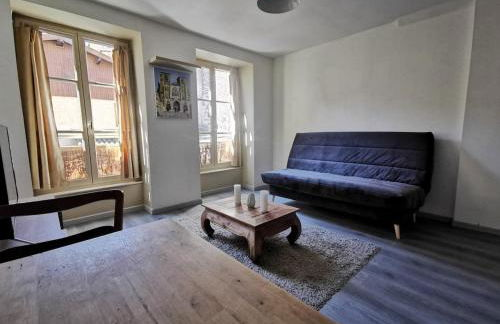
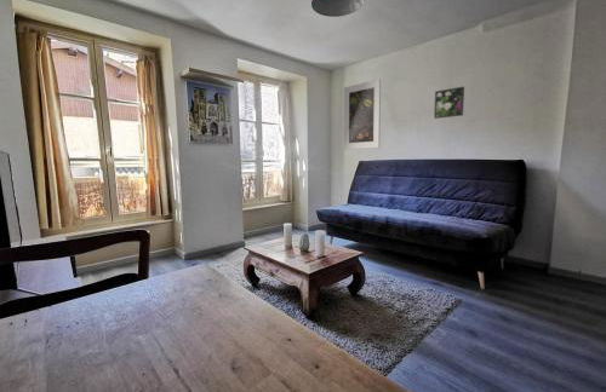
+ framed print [343,77,382,150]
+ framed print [433,86,465,120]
